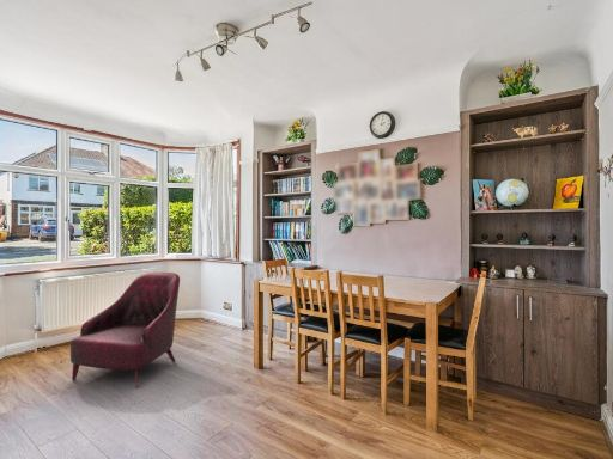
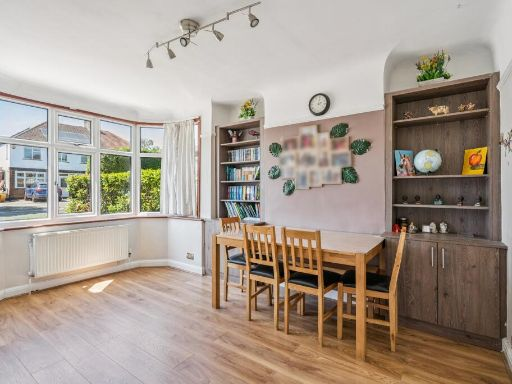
- armchair [69,271,181,388]
